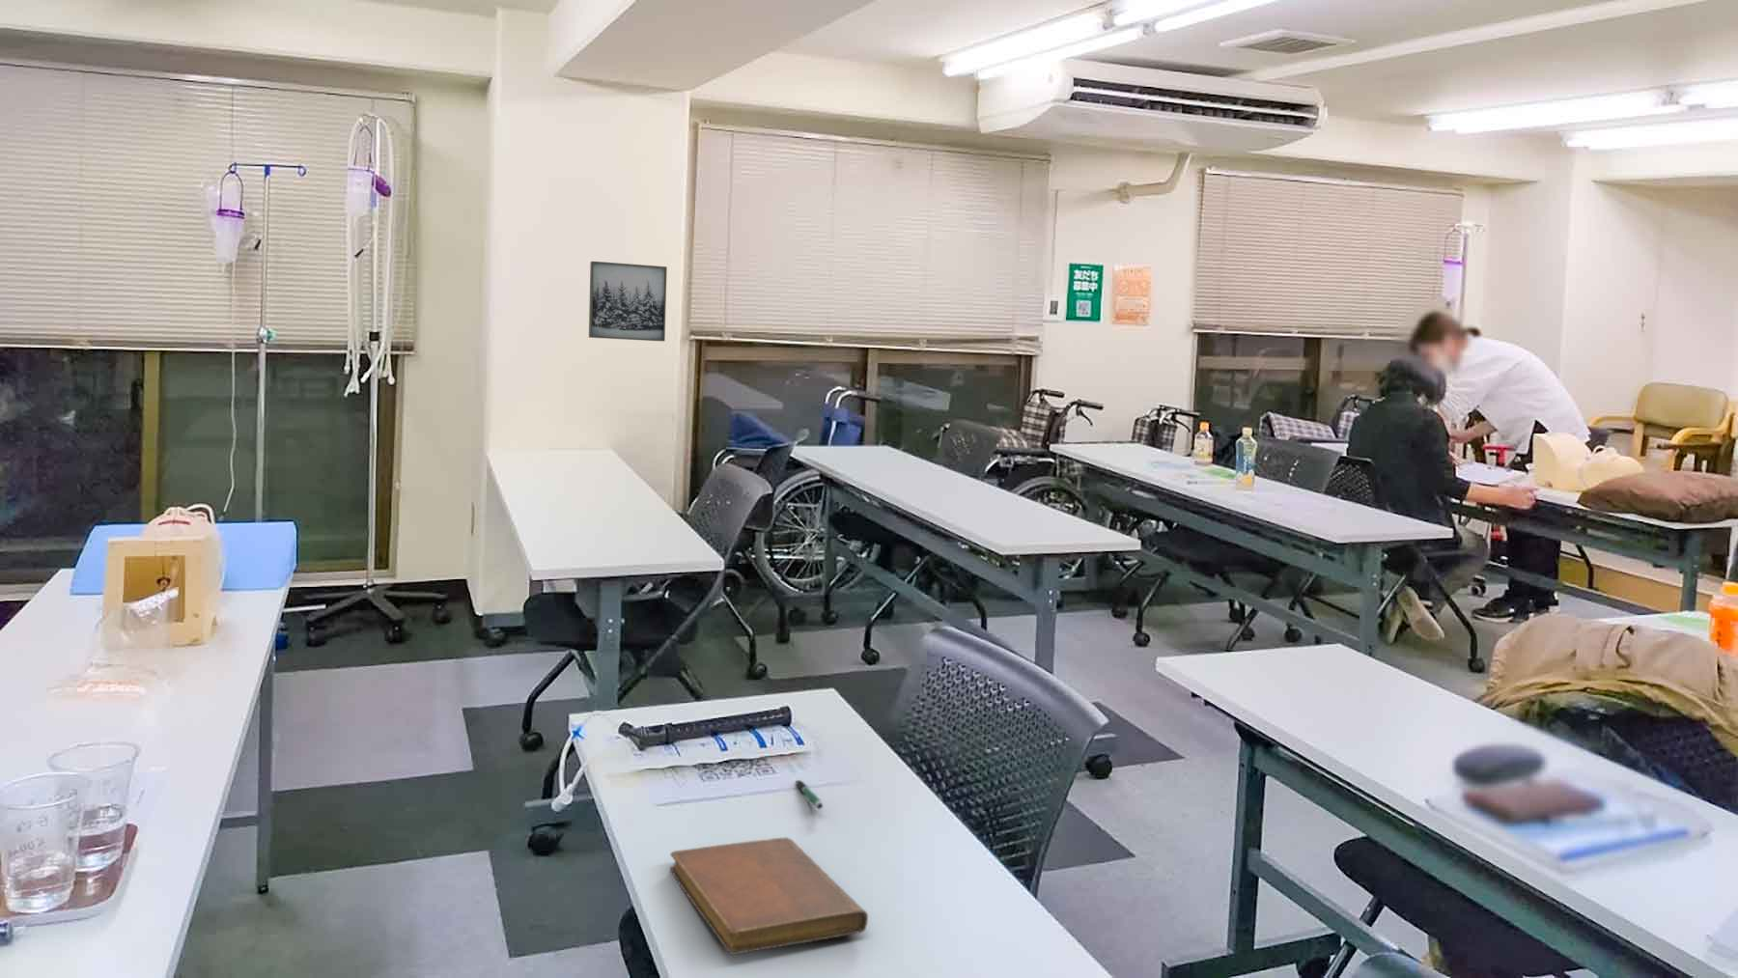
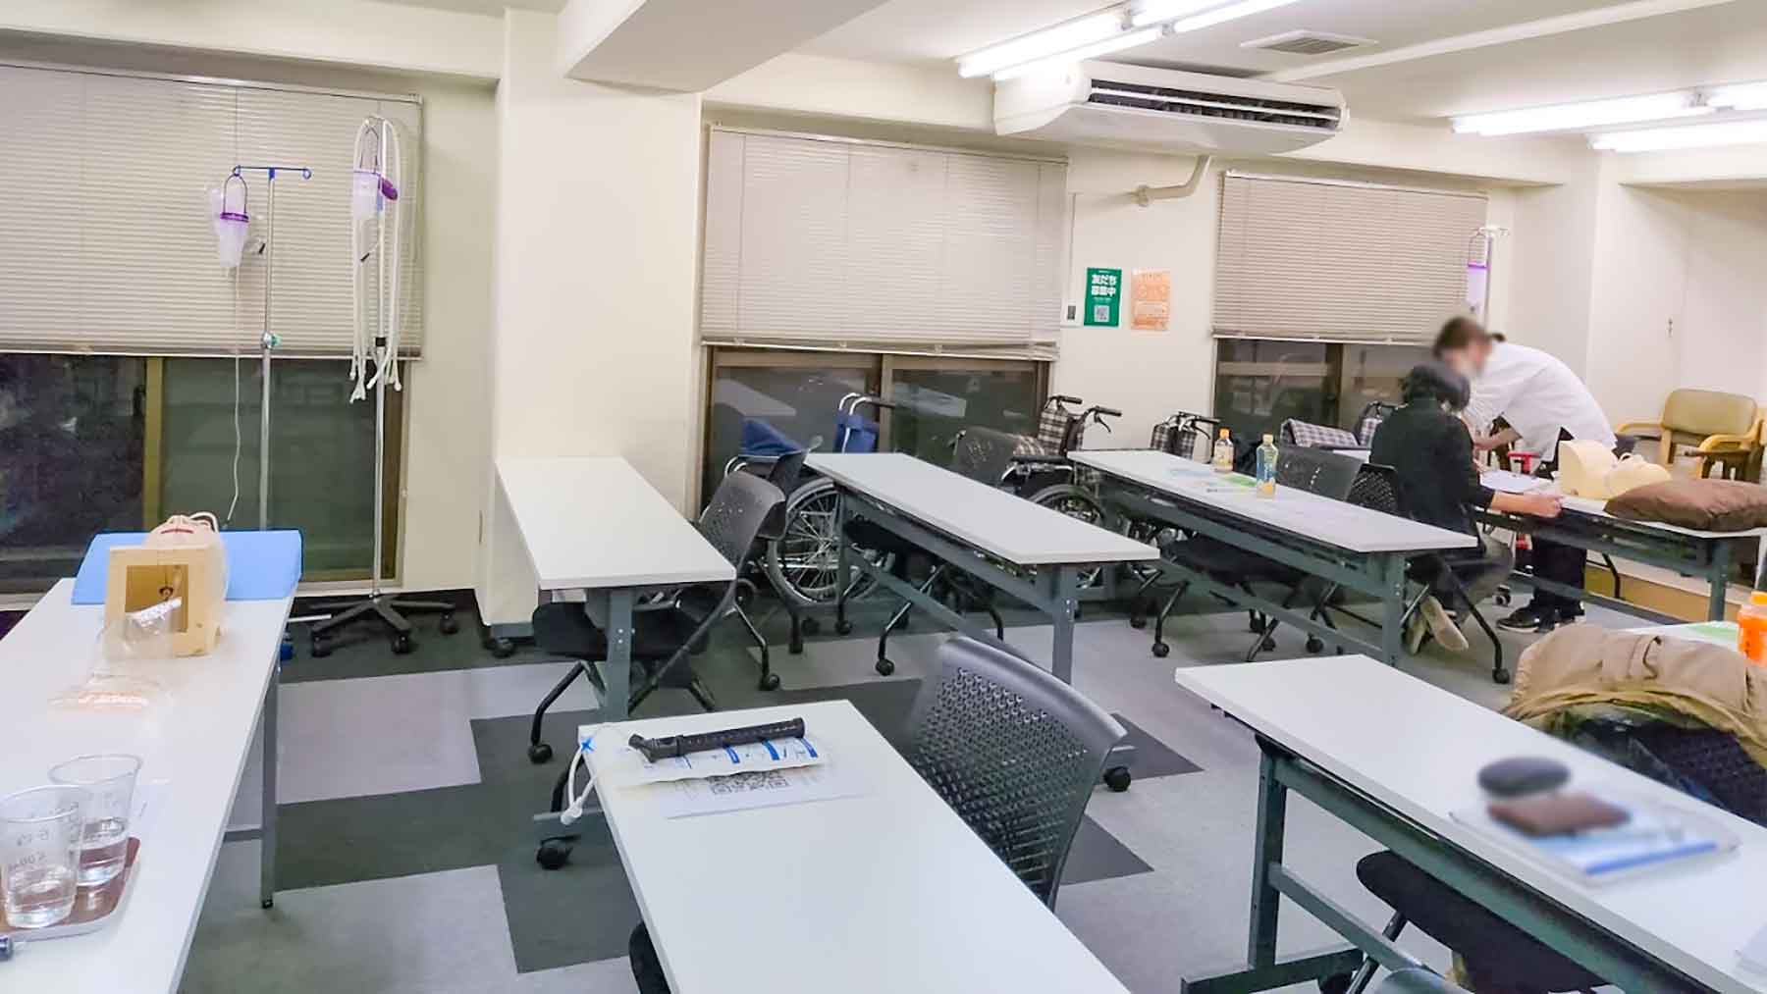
- wall art [588,260,668,343]
- pen [796,779,824,810]
- notebook [670,836,869,955]
